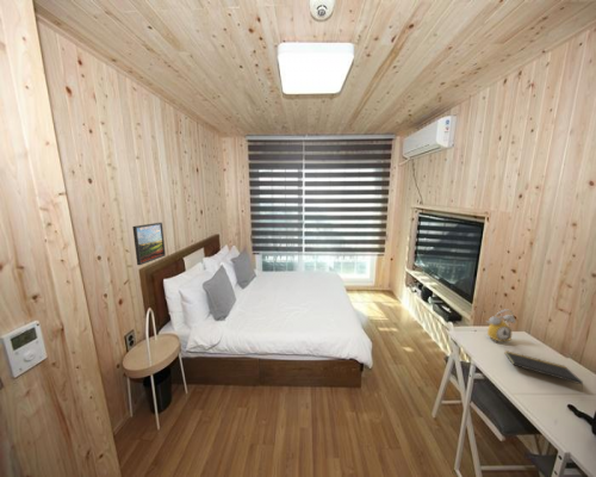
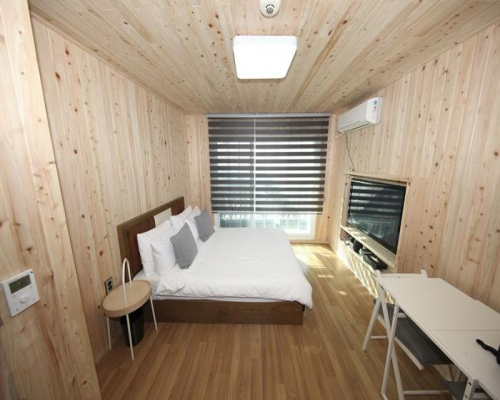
- notepad [504,349,584,392]
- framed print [131,222,167,266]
- alarm clock [485,308,517,343]
